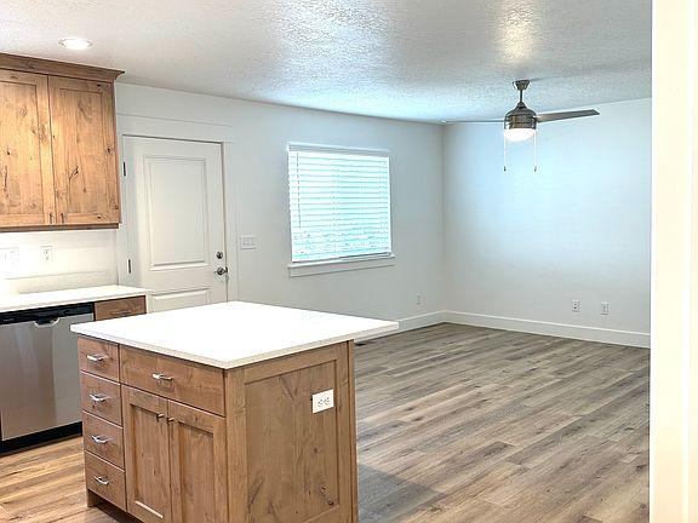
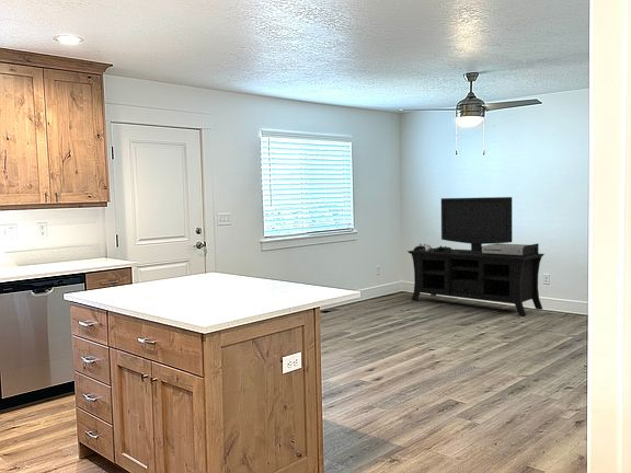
+ media console [405,196,546,316]
